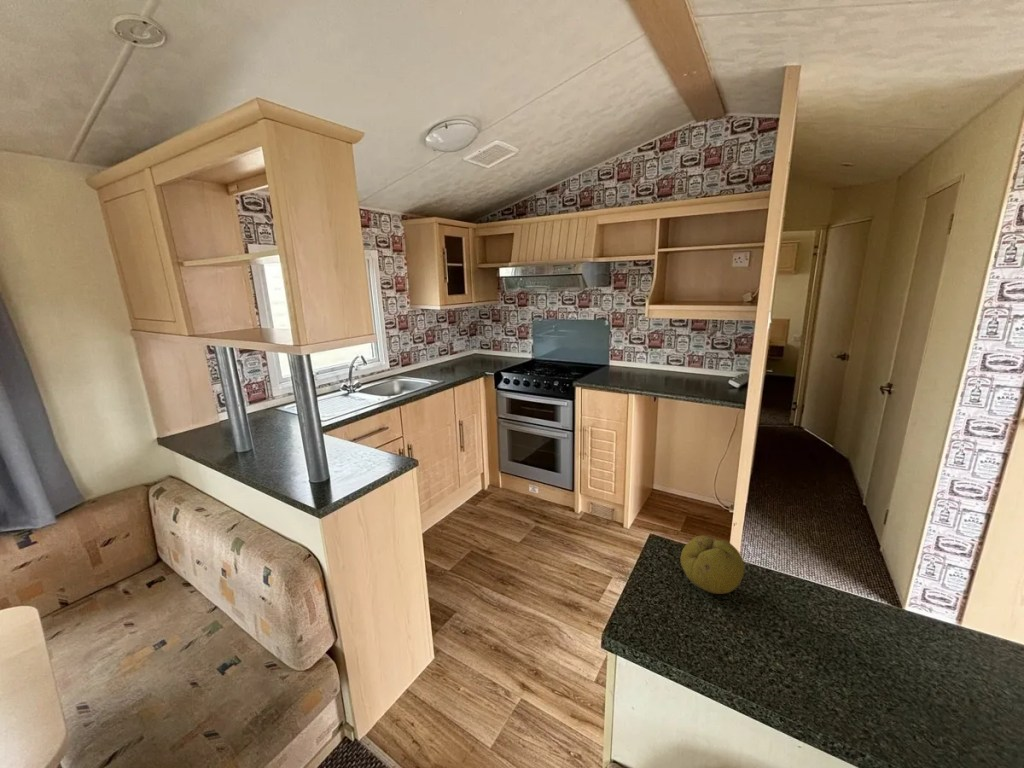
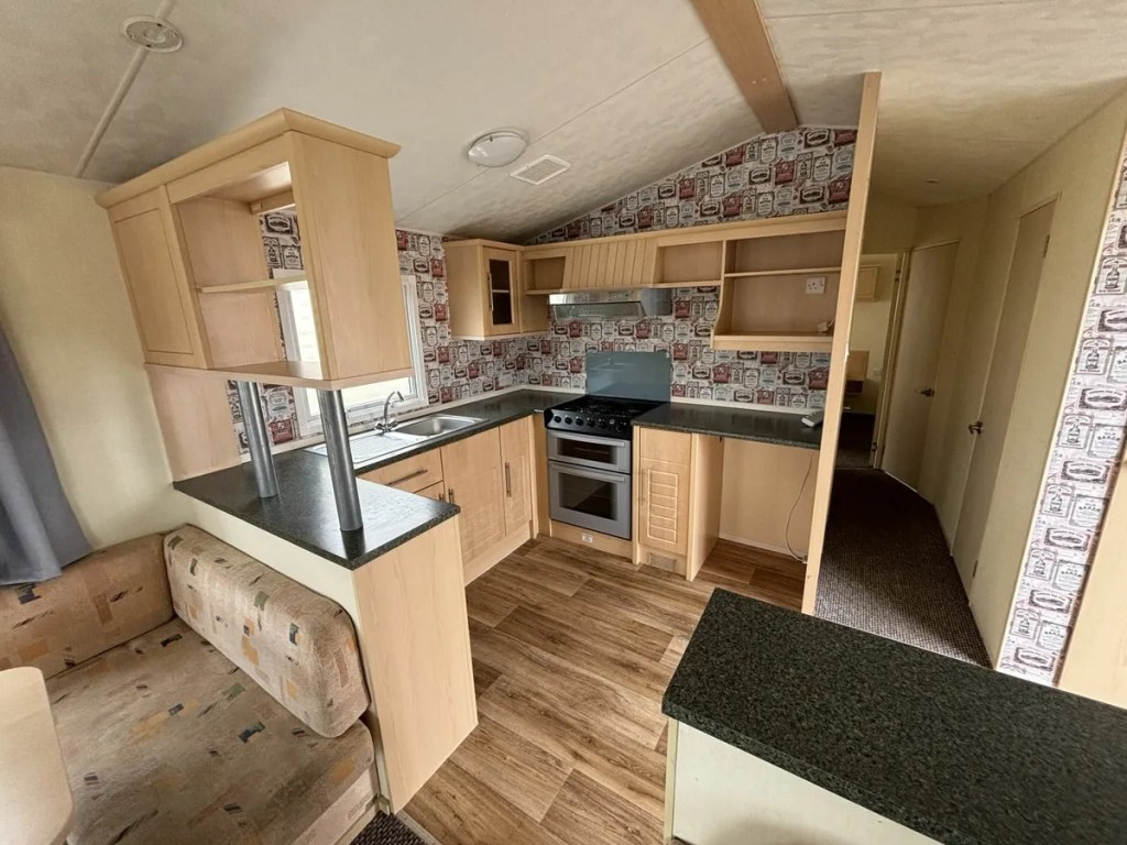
- fruit [679,534,746,595]
